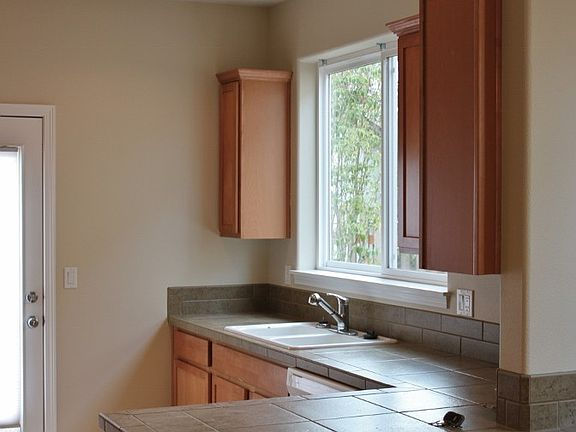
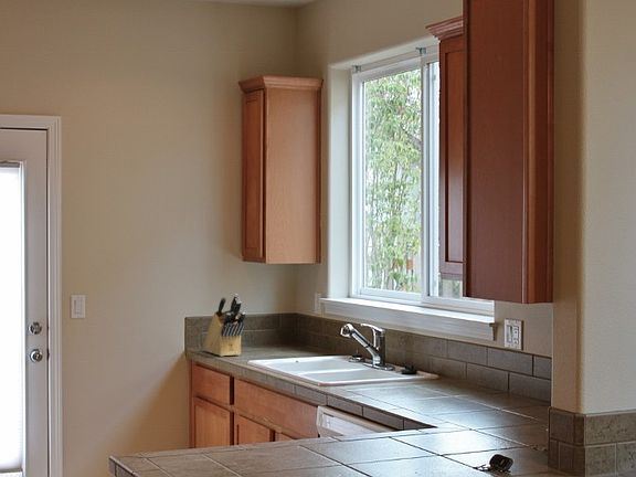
+ knife block [202,293,246,358]
